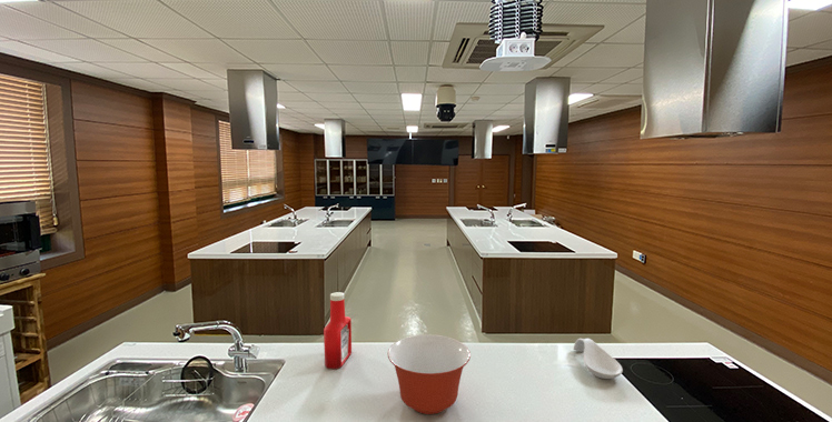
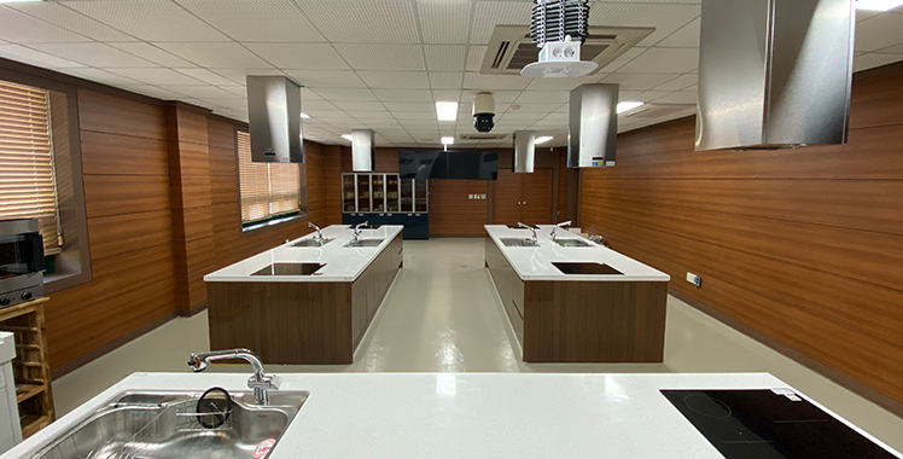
- spoon rest [573,338,624,380]
- mixing bowl [387,333,472,415]
- soap bottle [323,291,353,370]
